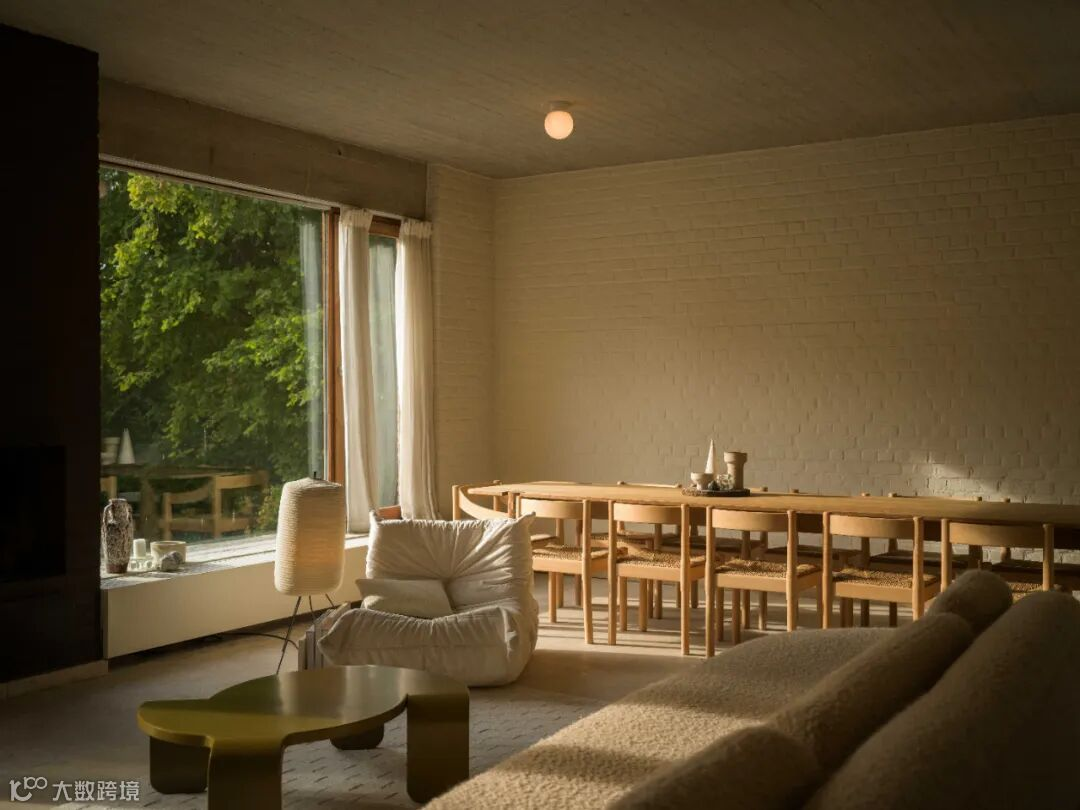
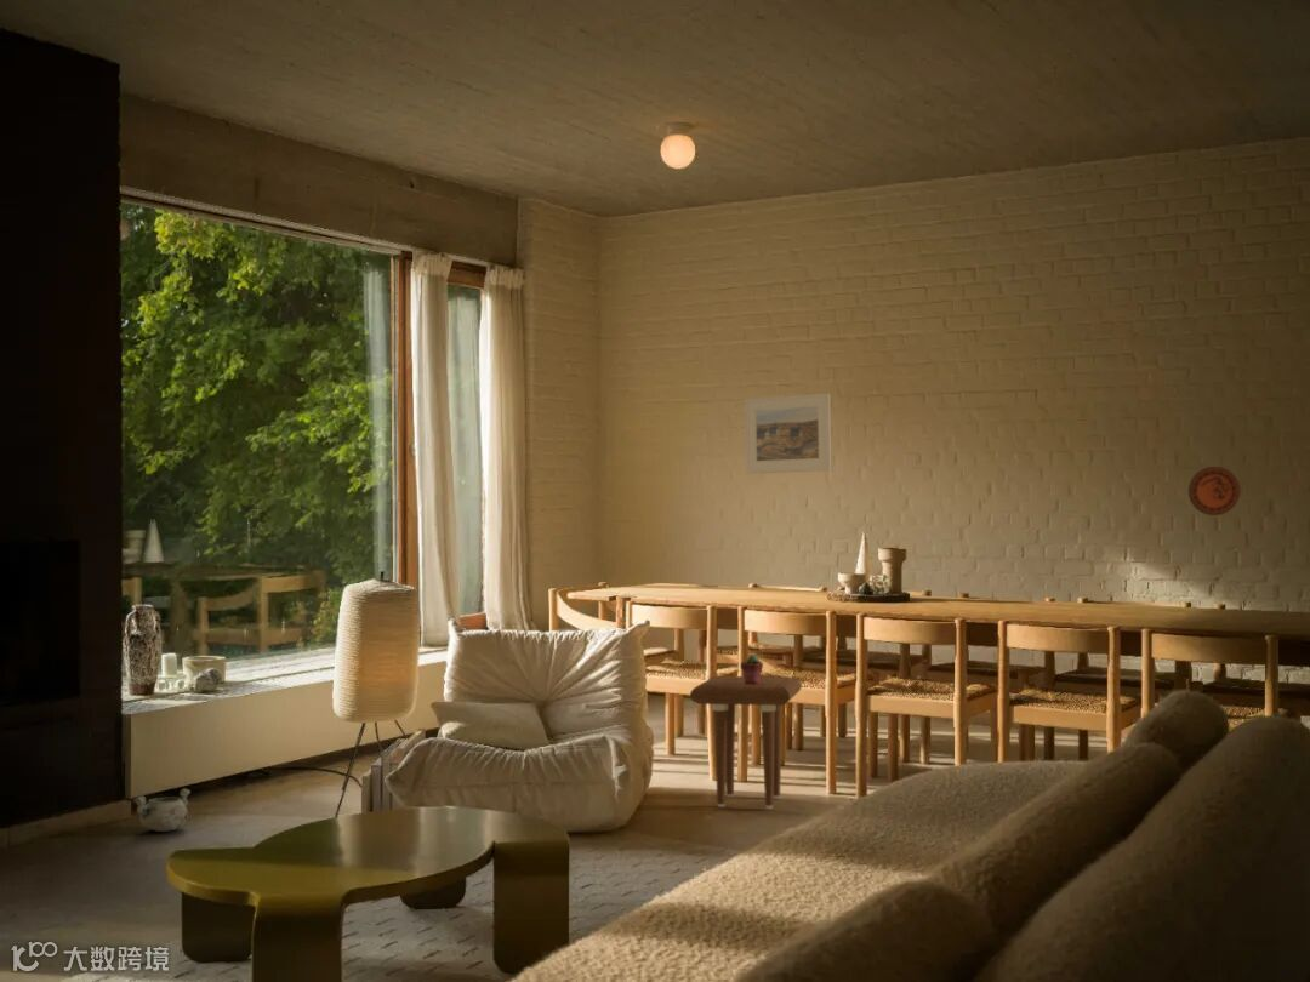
+ decorative plate [1187,466,1242,516]
+ side table [689,675,803,810]
+ potted succulent [740,653,764,685]
+ decorative bowl [132,787,192,833]
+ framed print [744,392,832,475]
